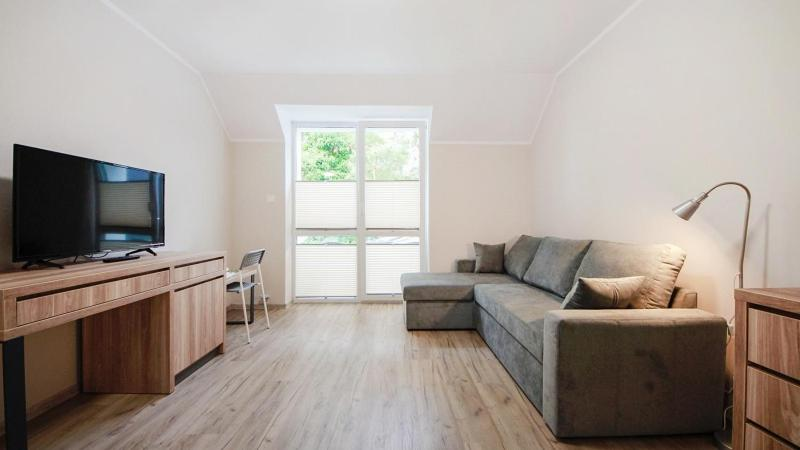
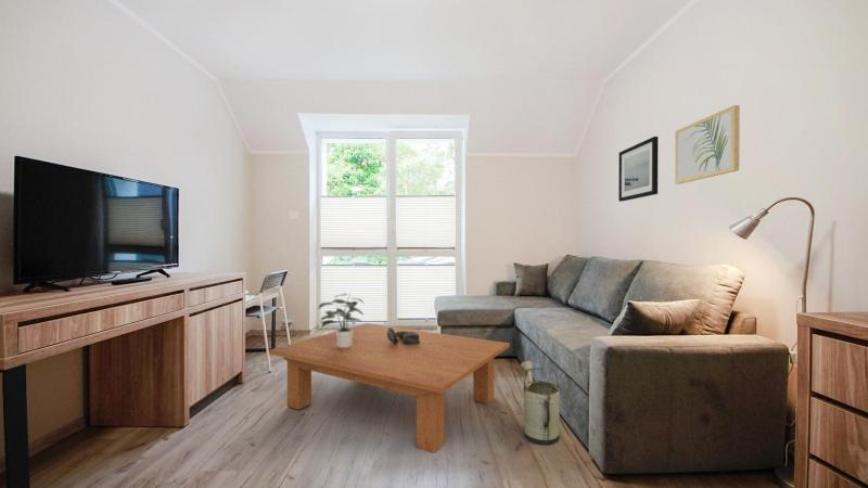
+ watering can [519,359,561,446]
+ wall art [617,136,660,203]
+ potted plant [318,293,365,347]
+ coffee table [268,322,511,454]
+ wall art [674,104,741,185]
+ decorative bowl [387,328,420,345]
